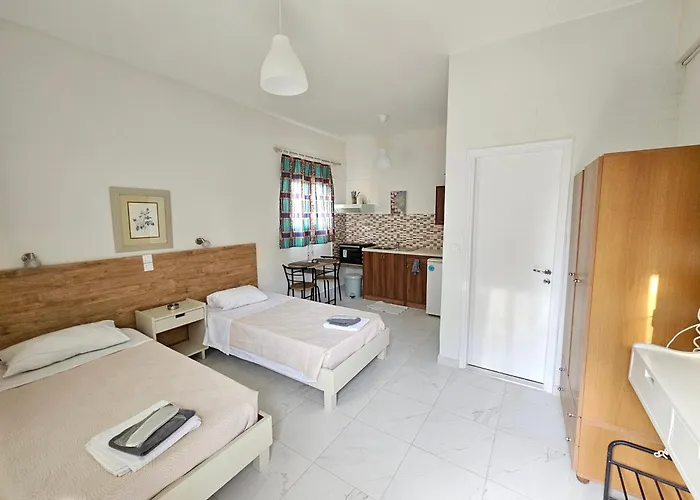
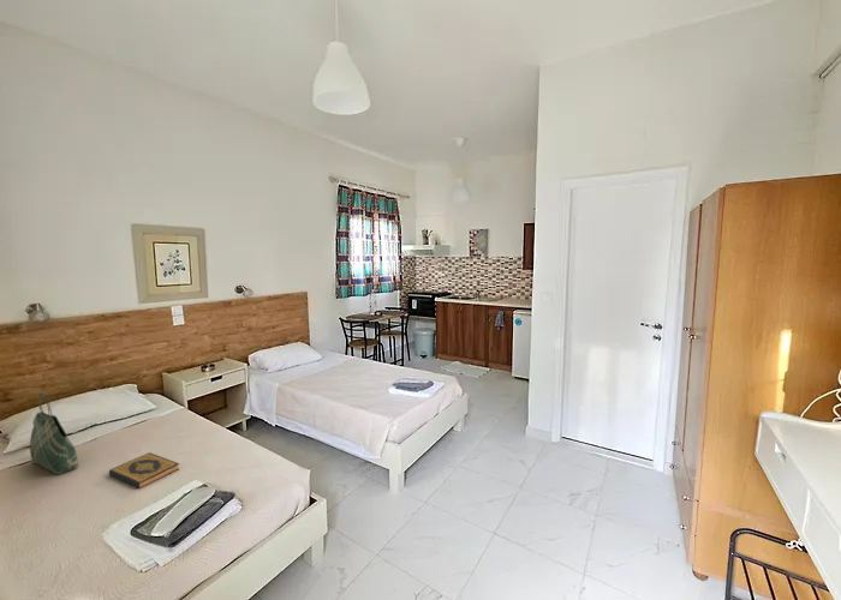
+ hardback book [108,451,180,490]
+ tote bag [29,391,79,476]
